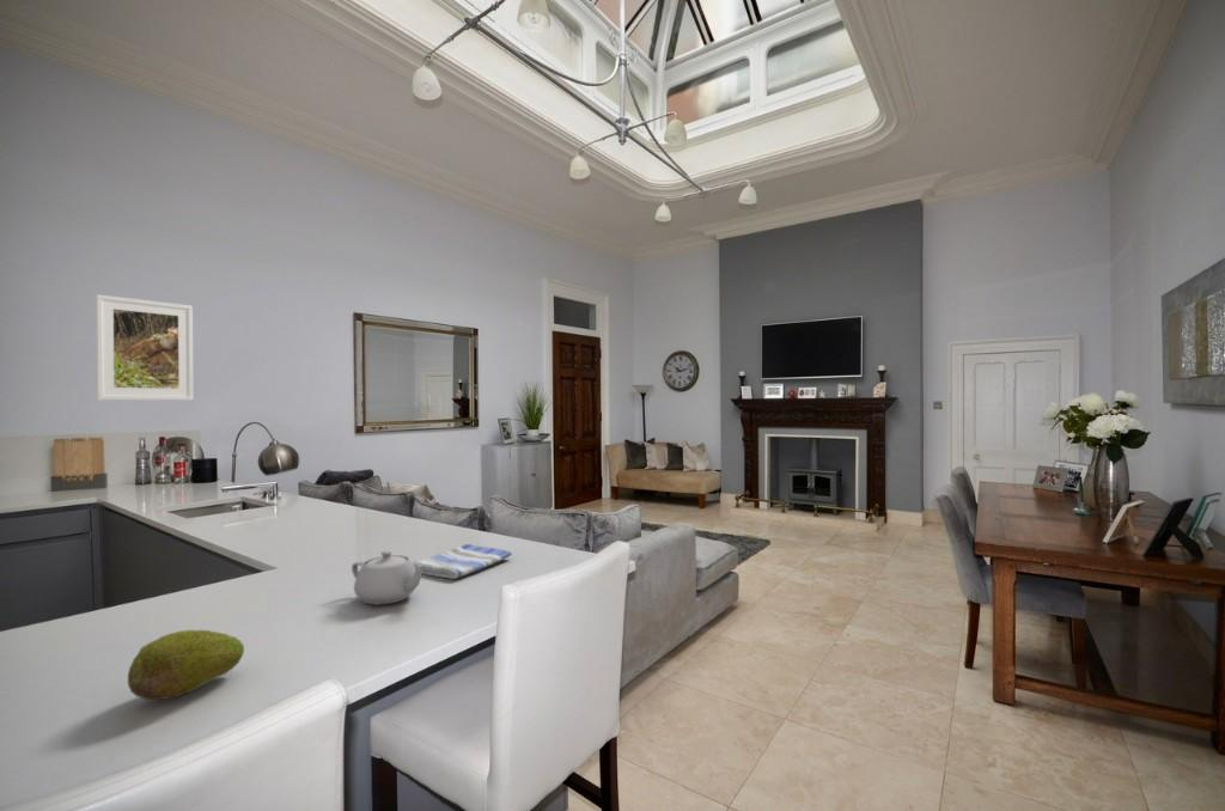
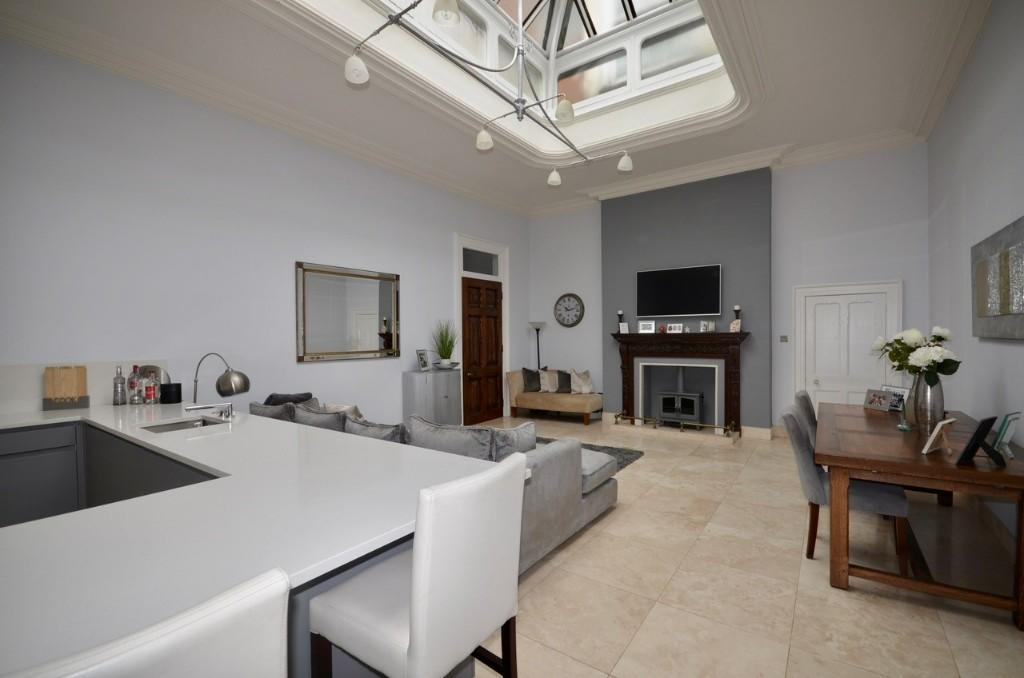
- dish towel [412,543,513,580]
- fruit [127,629,245,701]
- teapot [351,549,427,605]
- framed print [95,293,195,401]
